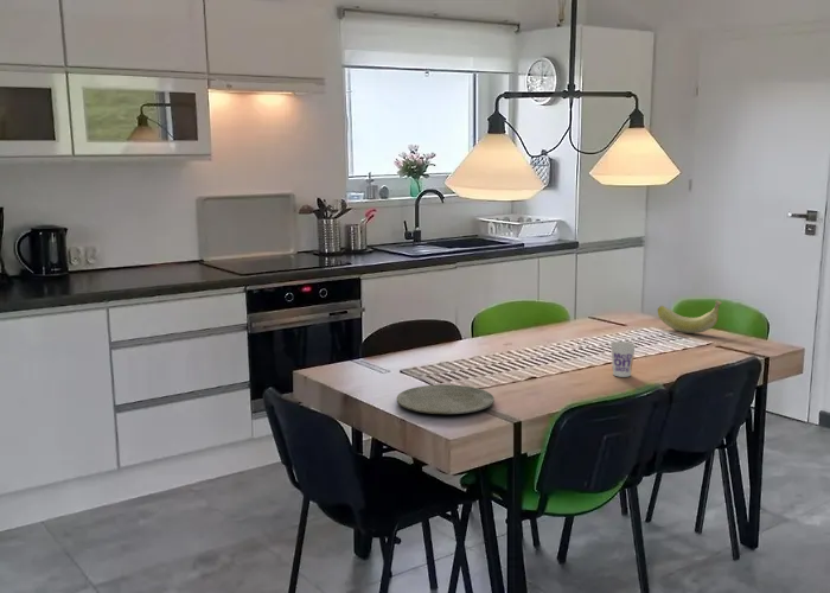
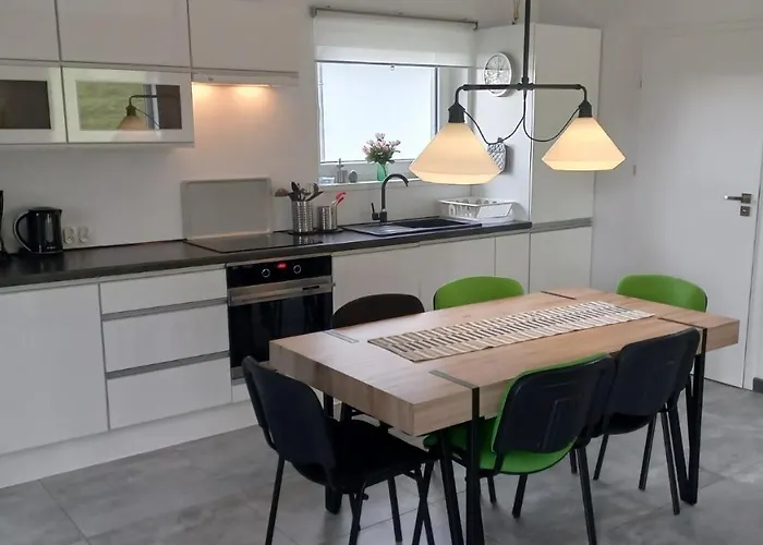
- cup [609,340,637,378]
- banana [657,299,723,334]
- plate [396,383,496,415]
